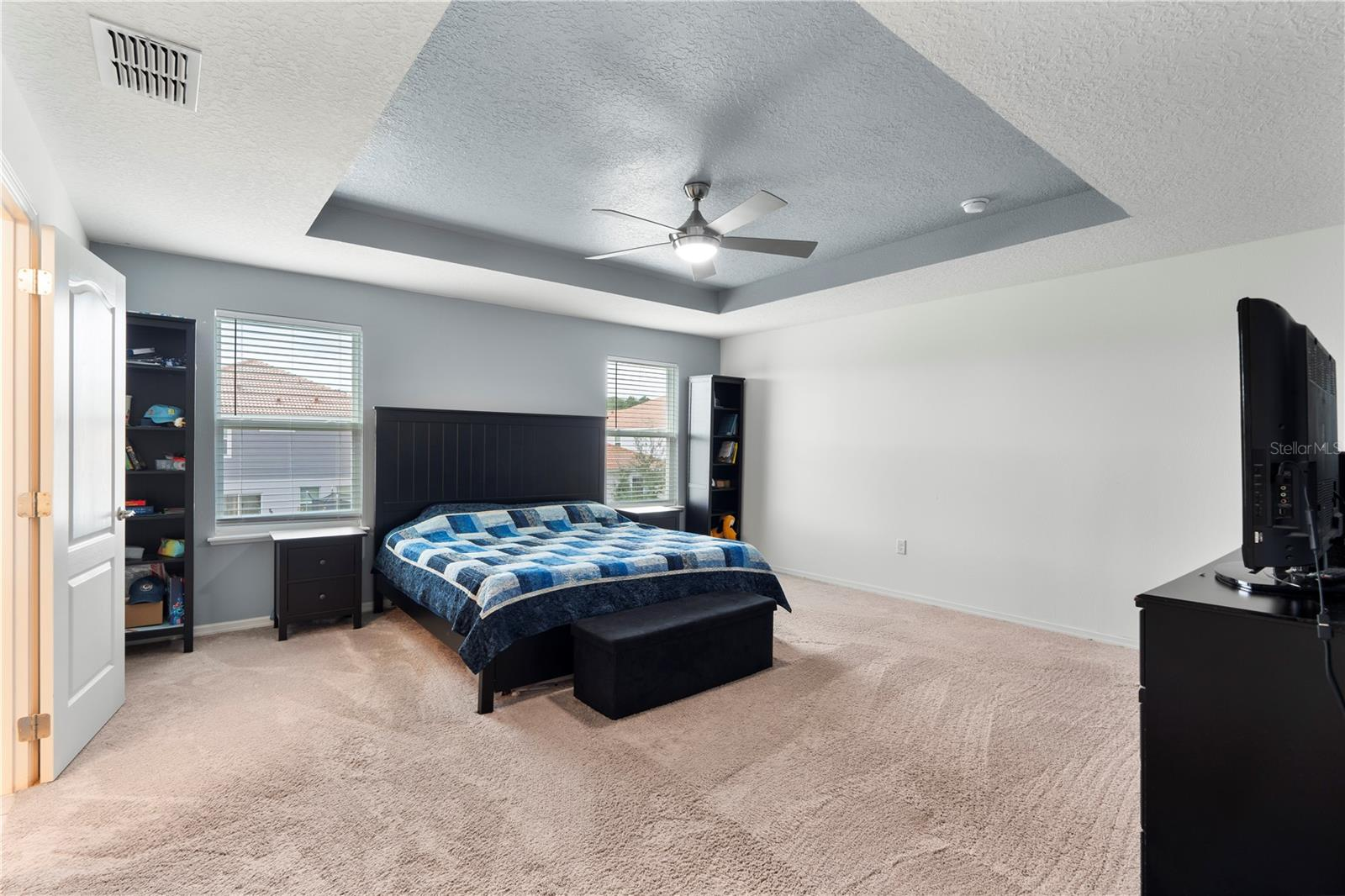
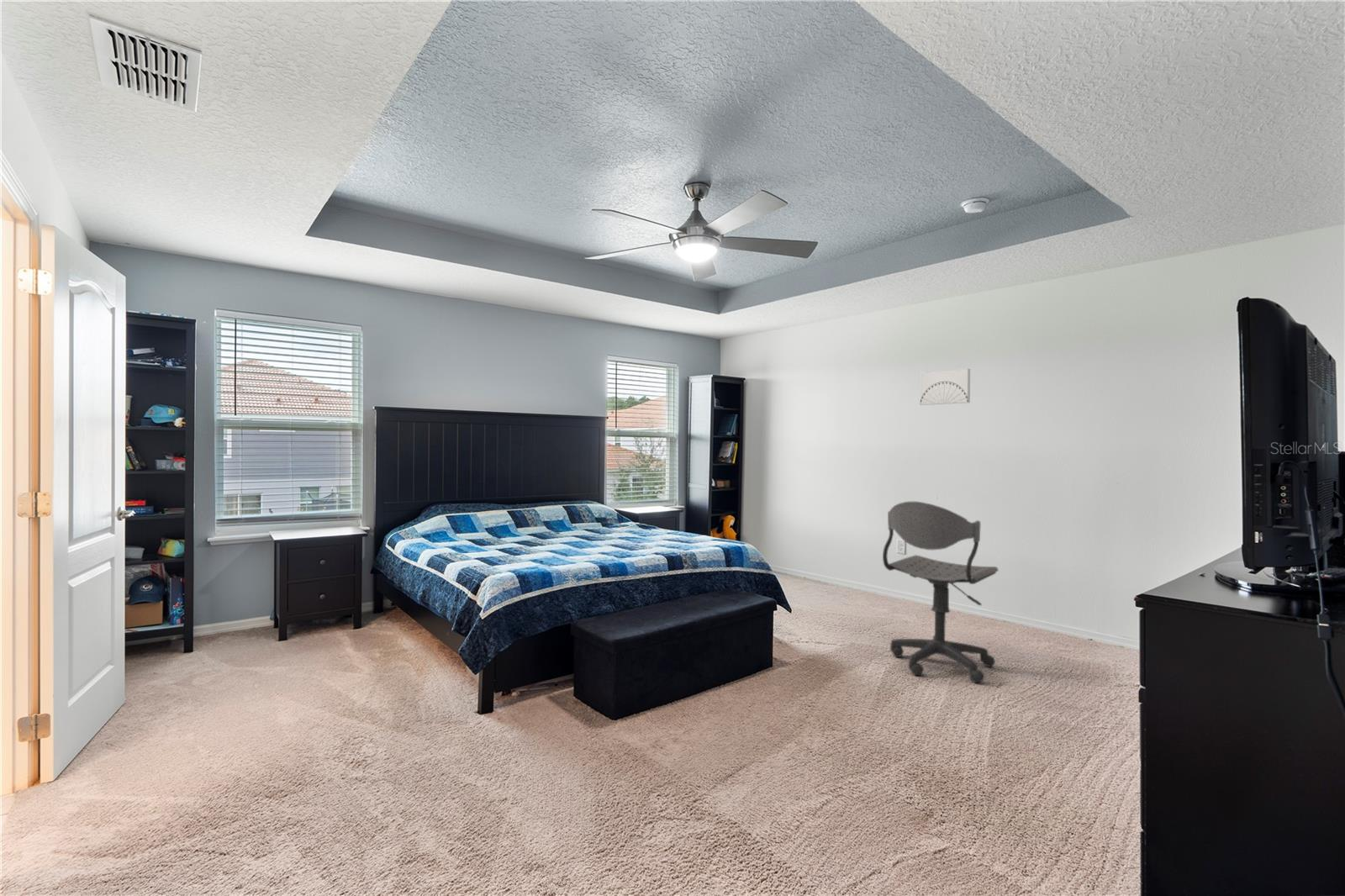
+ wall art [920,368,971,406]
+ office chair [882,501,1000,683]
